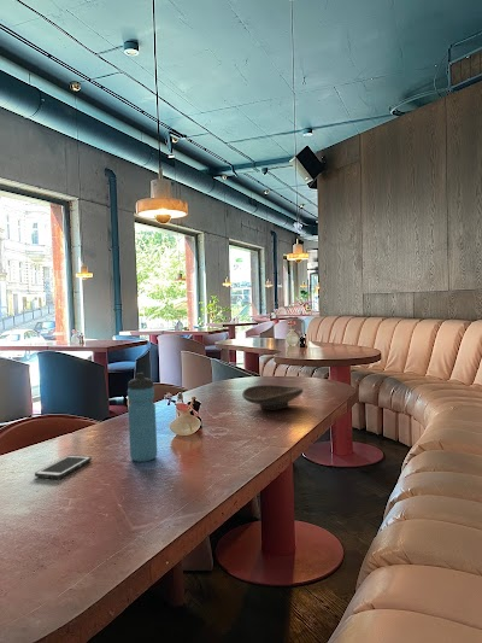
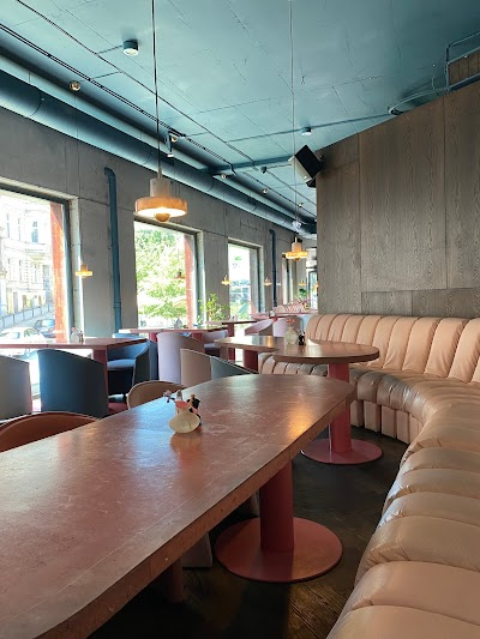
- water bottle [127,372,158,463]
- decorative bowl [241,384,304,411]
- cell phone [34,454,93,480]
